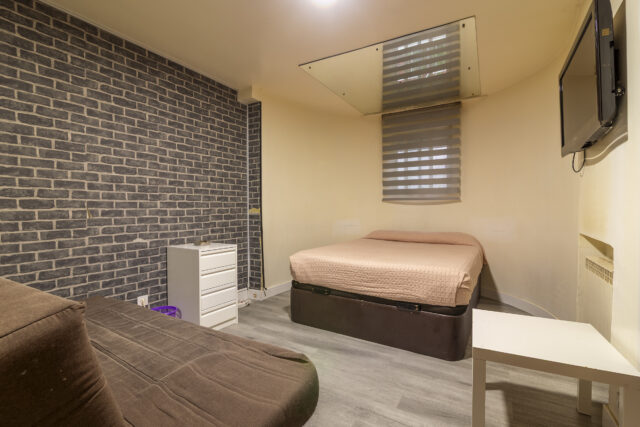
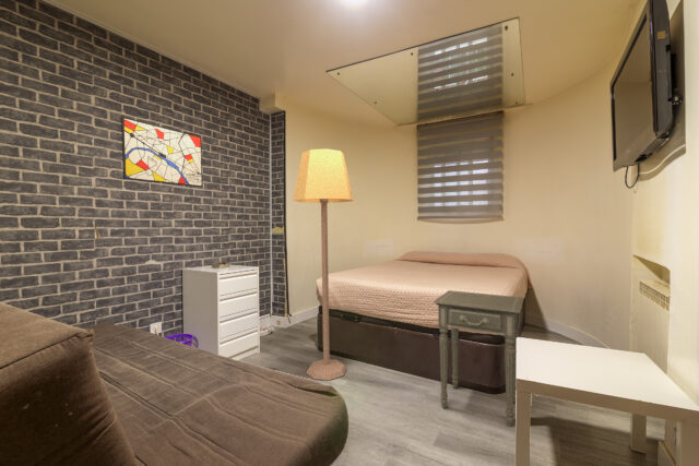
+ side table [433,289,524,428]
+ lamp [292,147,355,381]
+ wall art [120,116,203,188]
